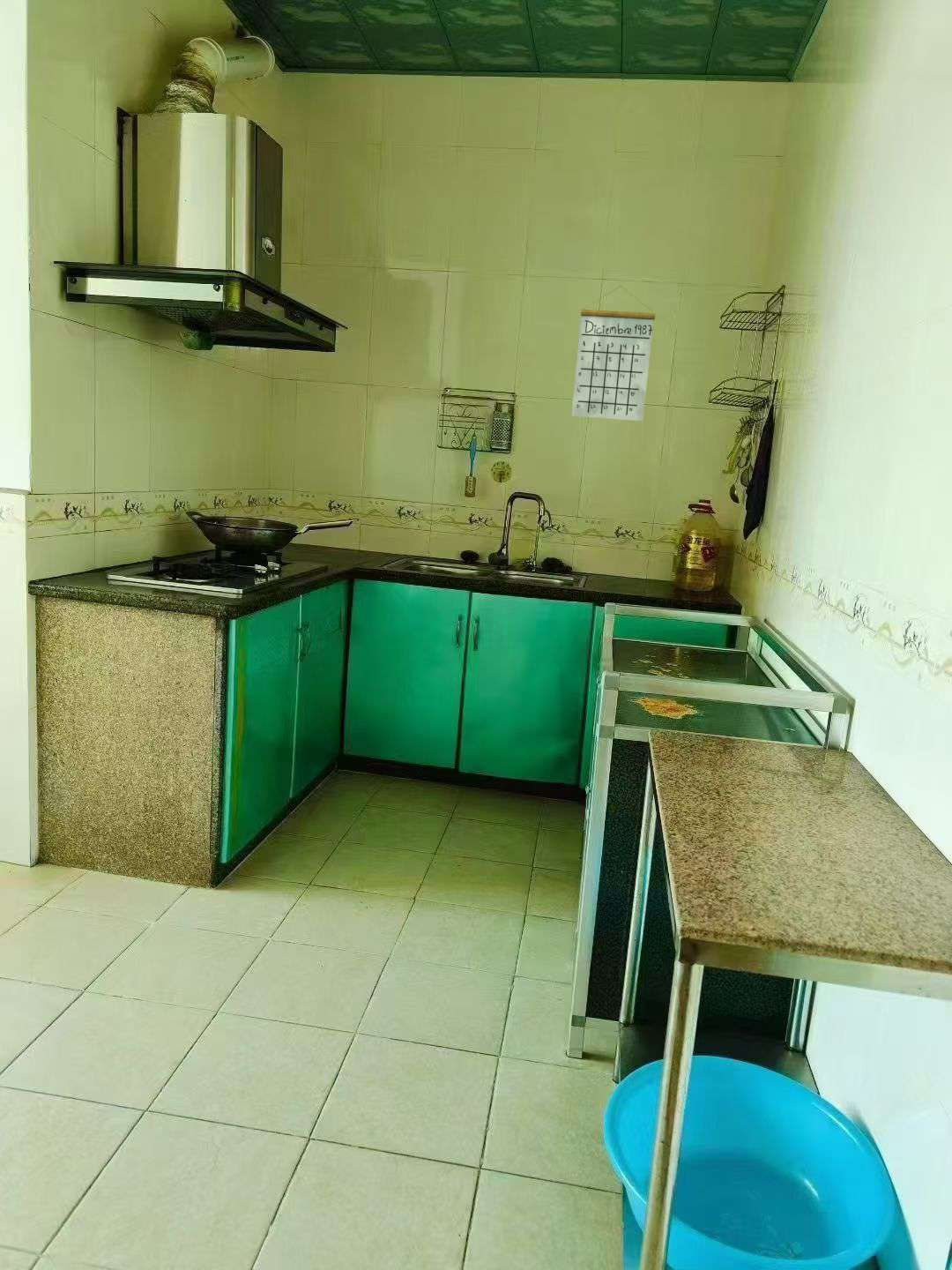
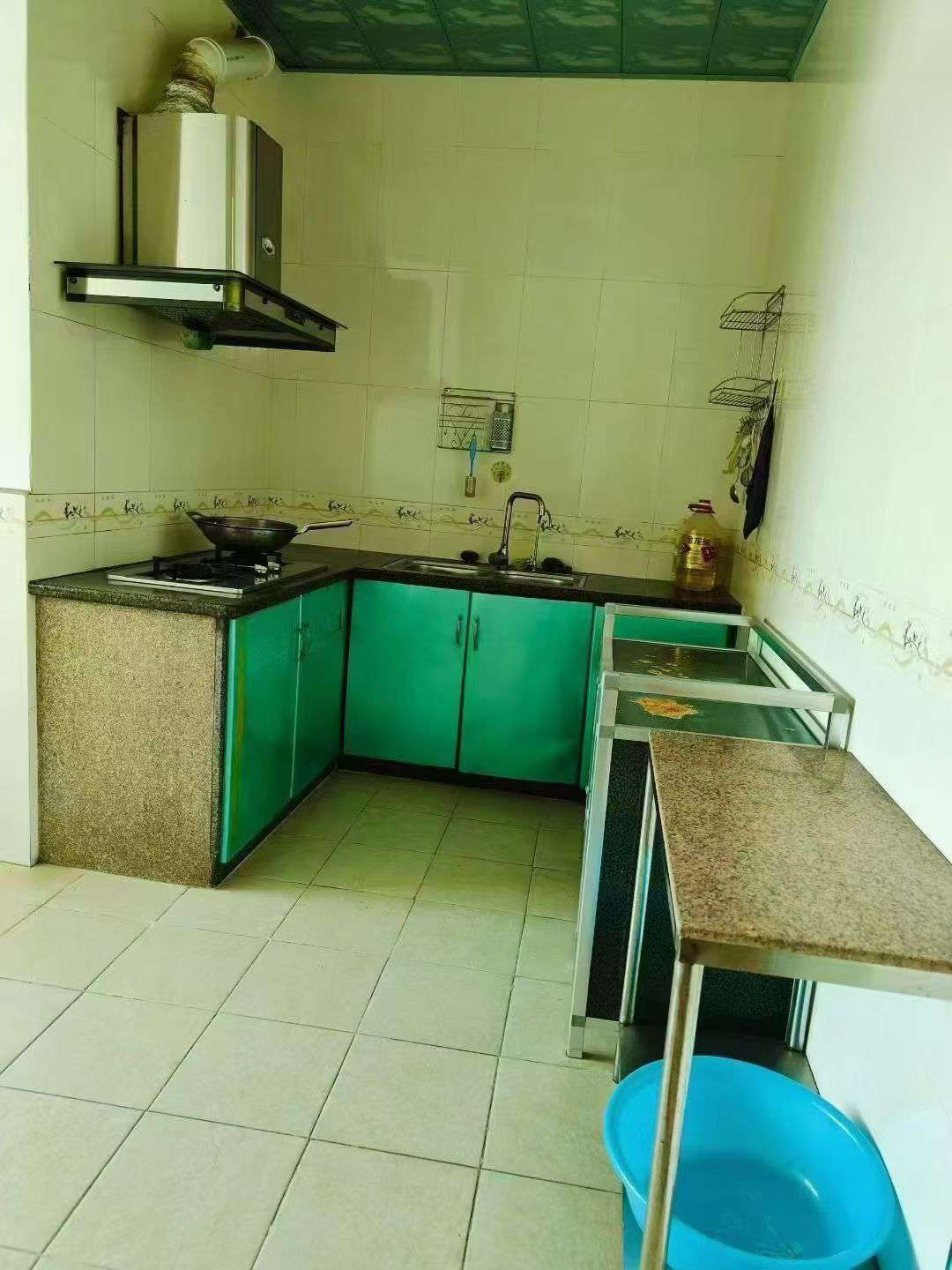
- calendar [570,285,657,422]
